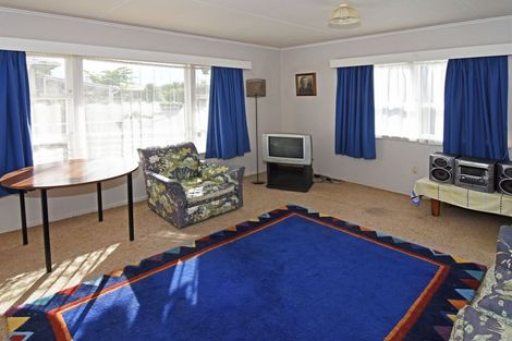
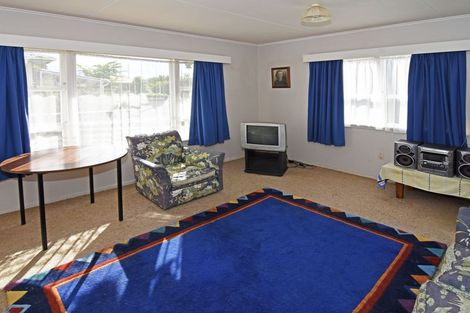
- floor lamp [245,77,267,184]
